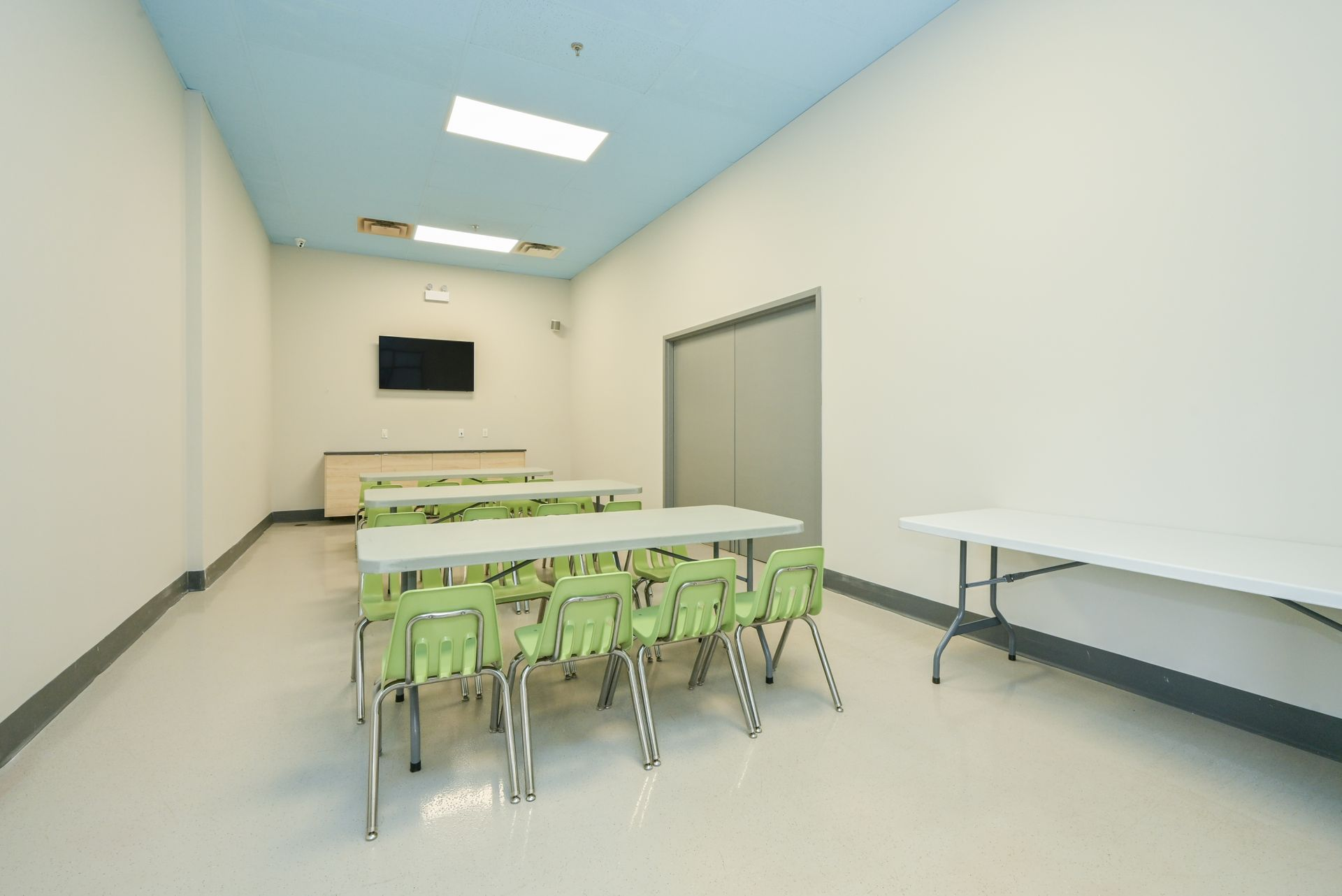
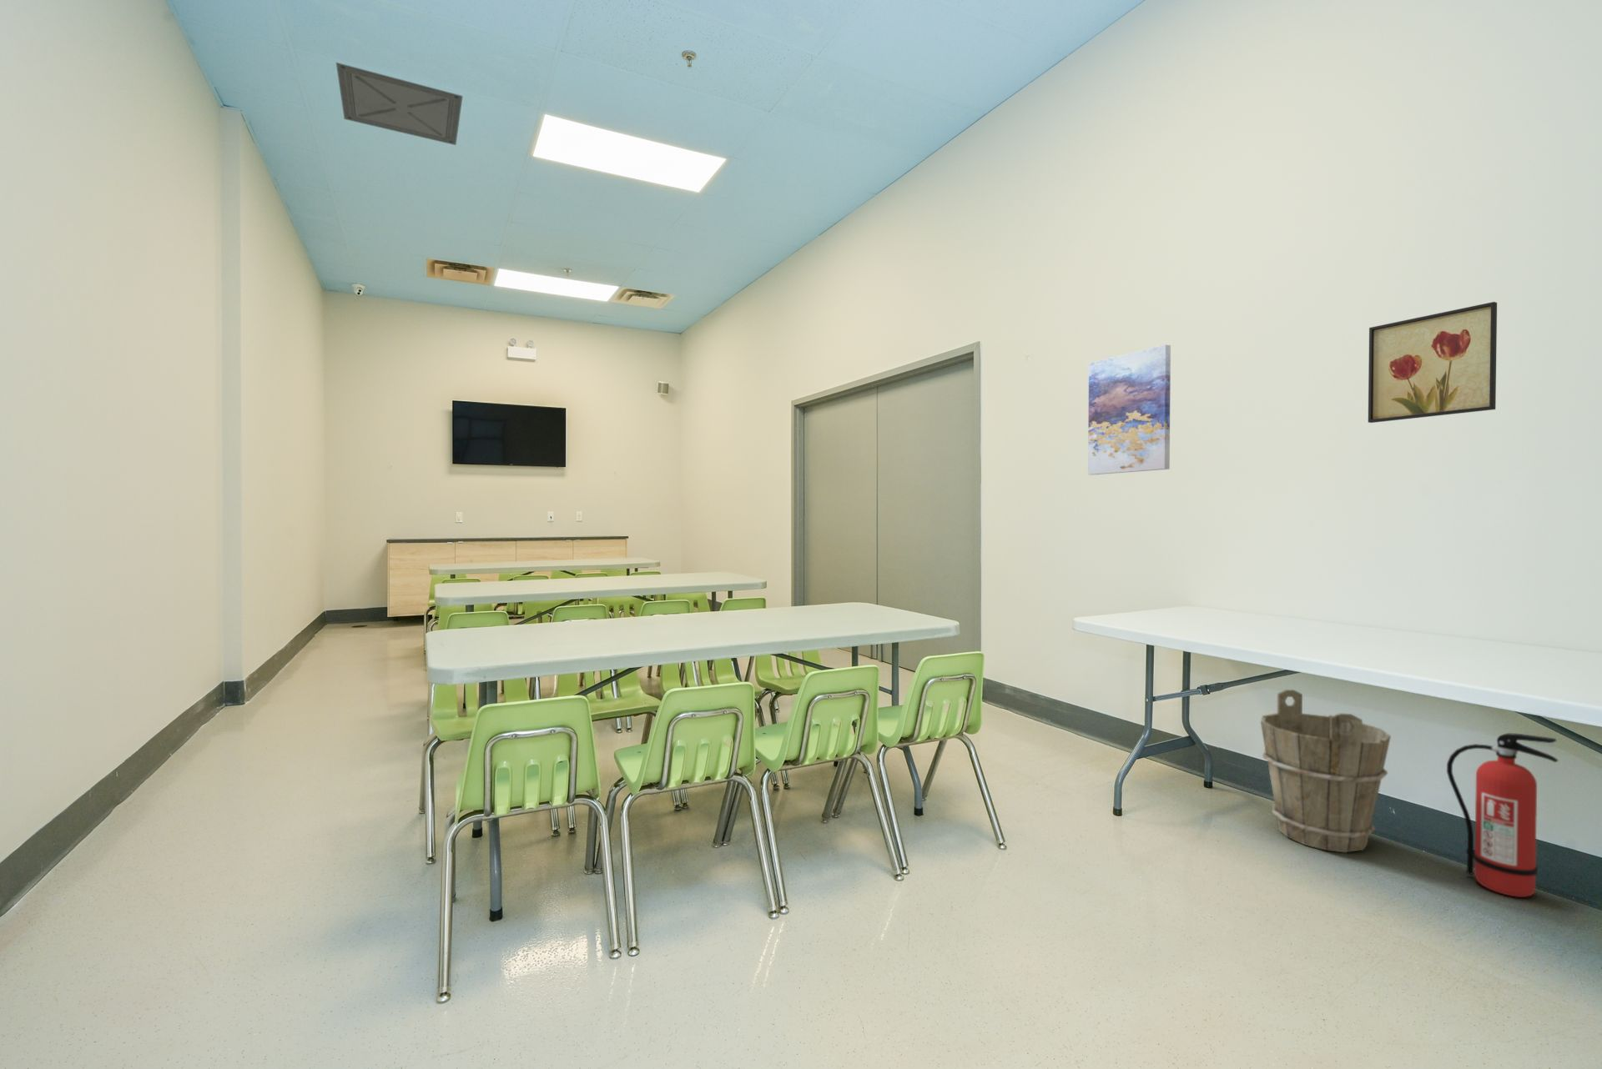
+ wall art [1087,344,1171,475]
+ wall art [1368,301,1498,424]
+ ceiling vent [335,62,463,146]
+ fire extinguisher [1446,733,1559,898]
+ bucket [1259,688,1392,854]
